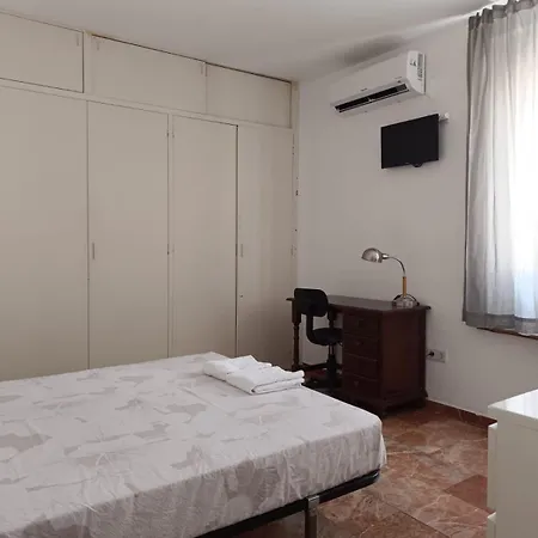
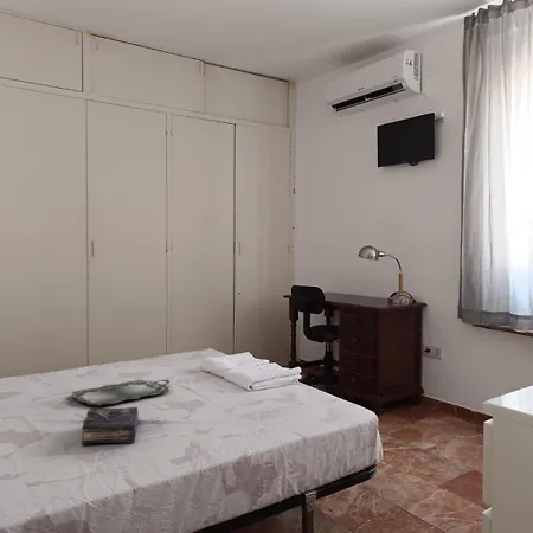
+ book [81,406,140,445]
+ serving tray [65,379,171,406]
